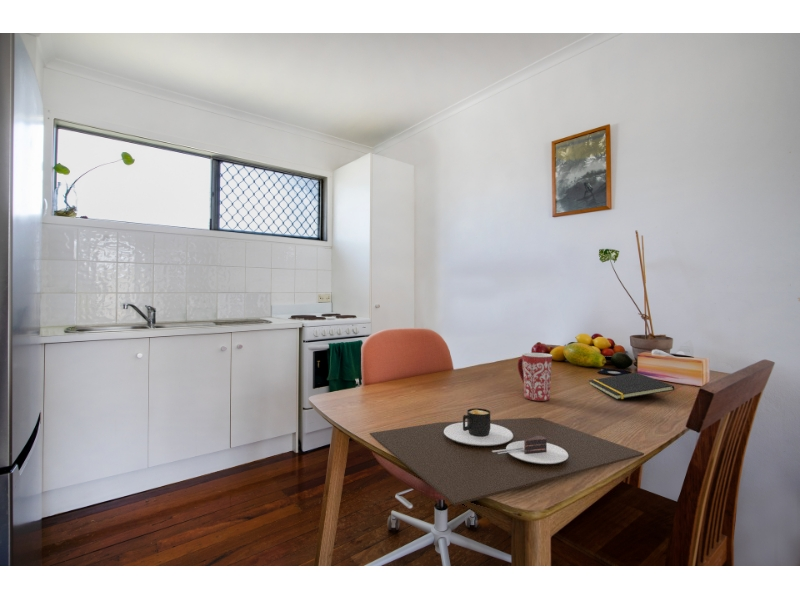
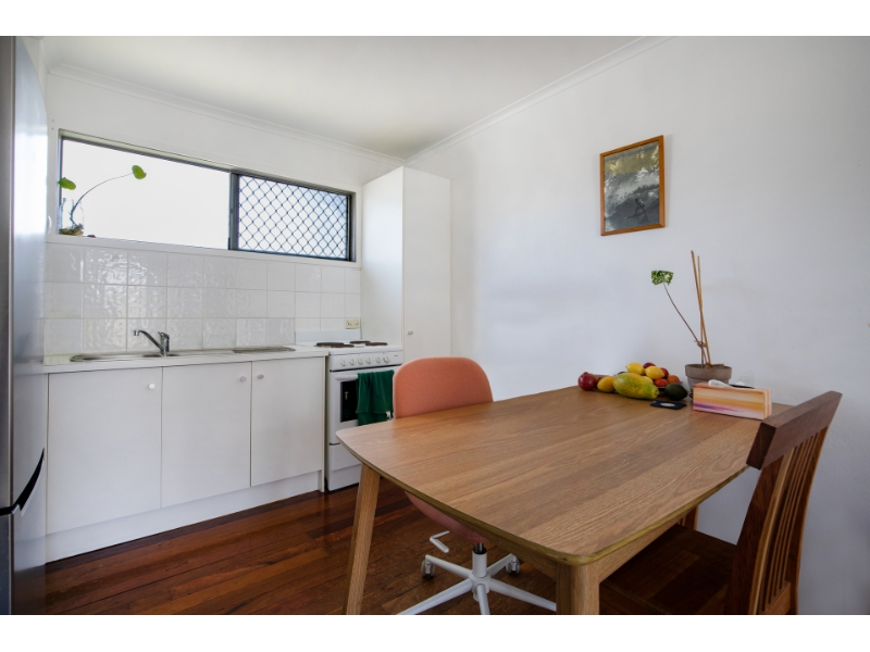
- mug [517,352,554,402]
- notepad [588,372,675,400]
- place mat [369,407,645,507]
